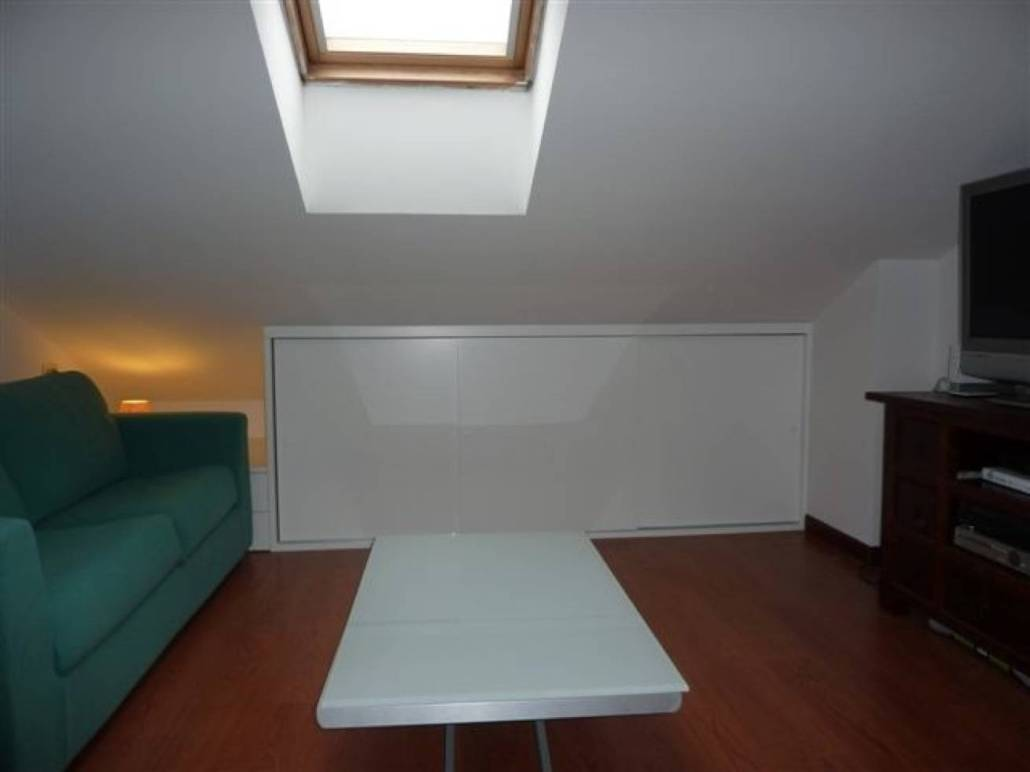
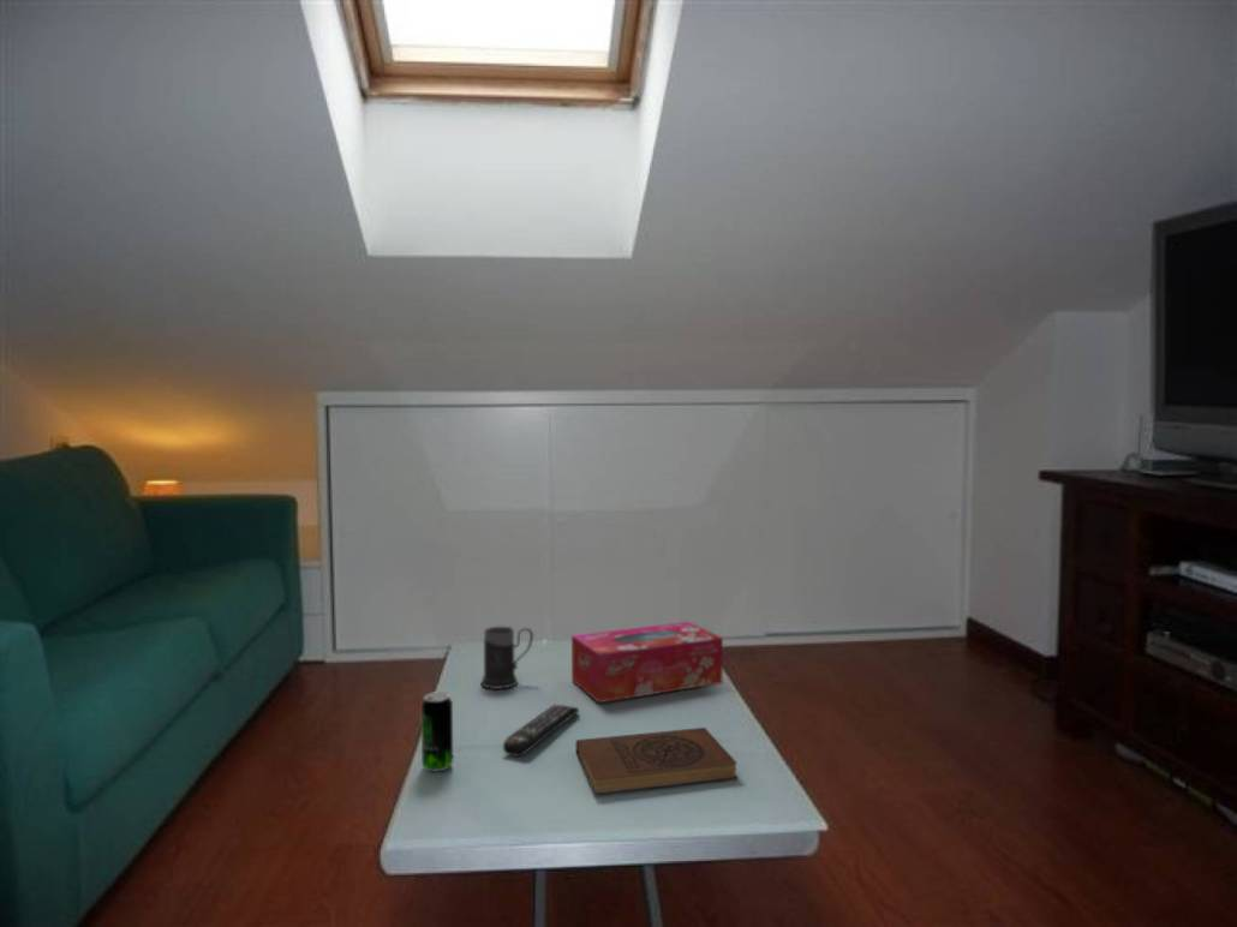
+ tissue box [570,621,724,704]
+ remote control [502,702,580,758]
+ beverage can [420,690,454,772]
+ book [574,726,739,795]
+ mug [479,626,534,690]
